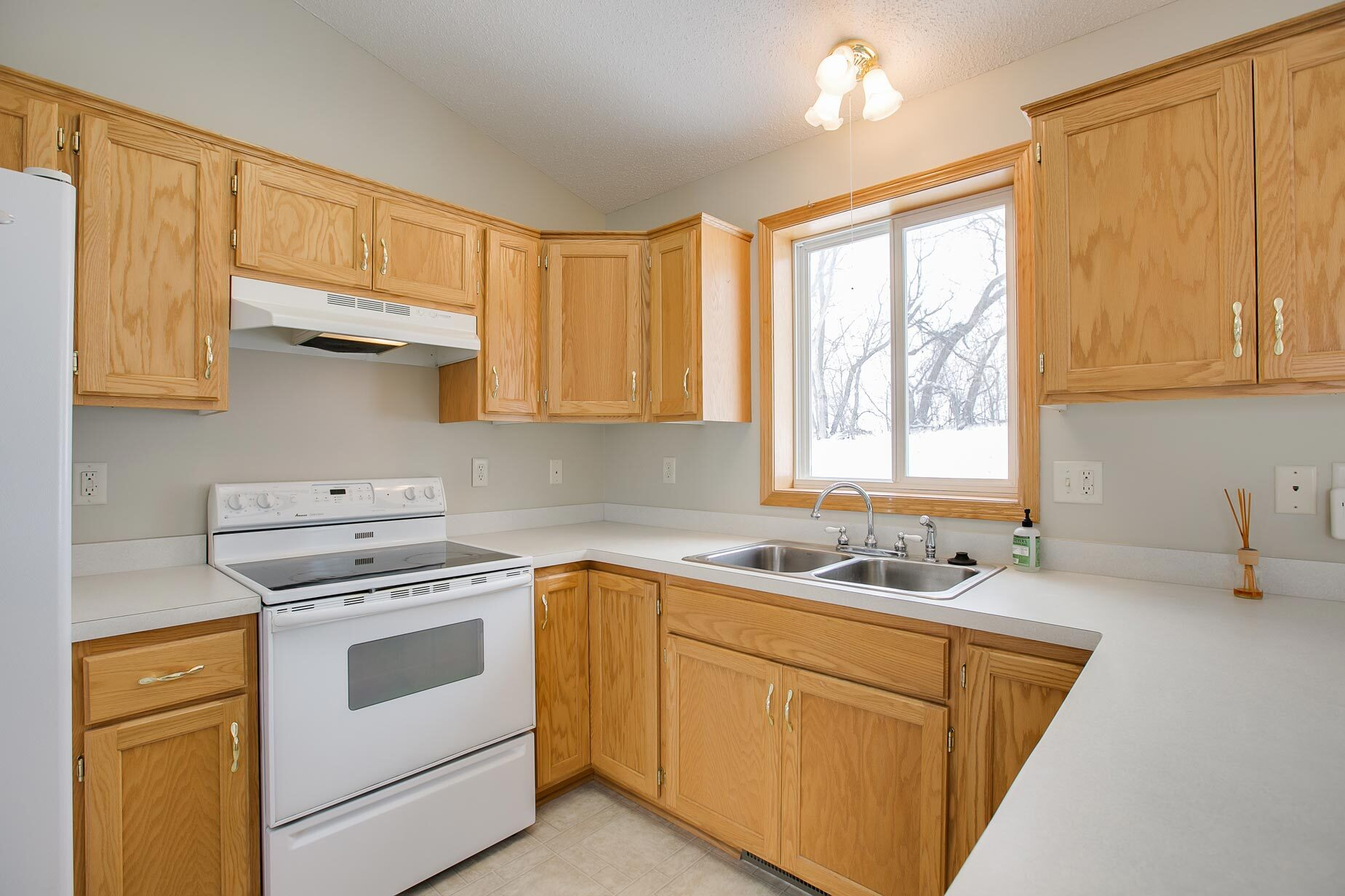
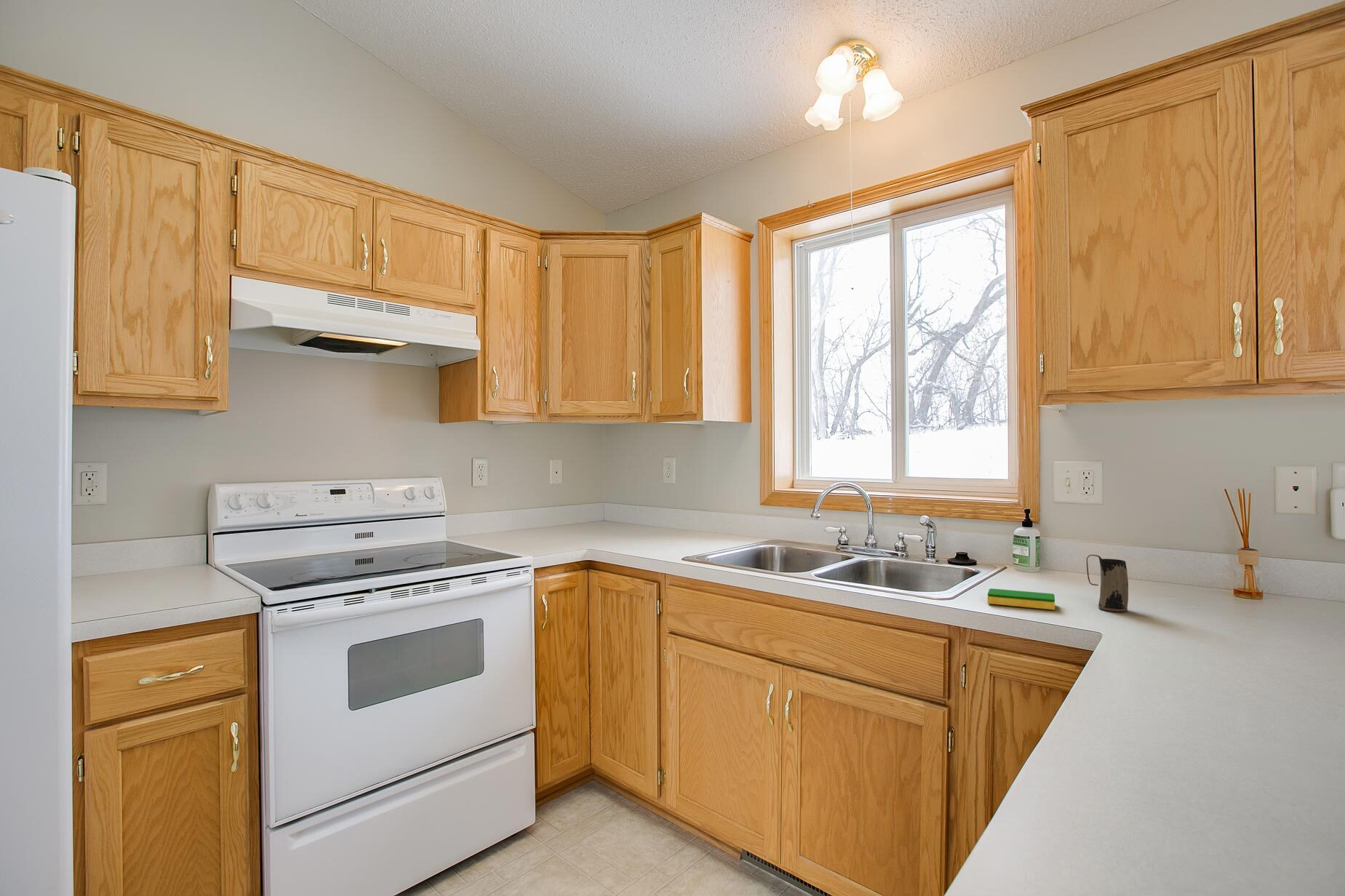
+ dish sponge [987,588,1055,610]
+ mug [1086,554,1129,612]
